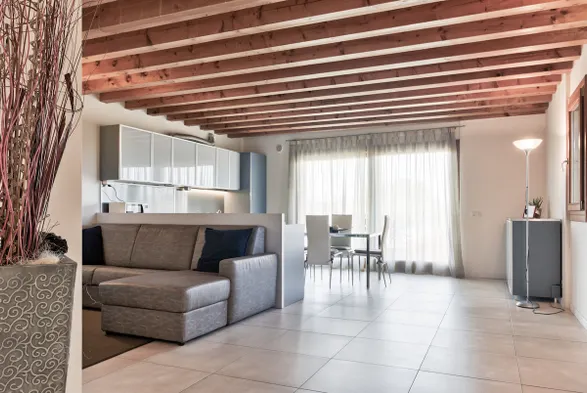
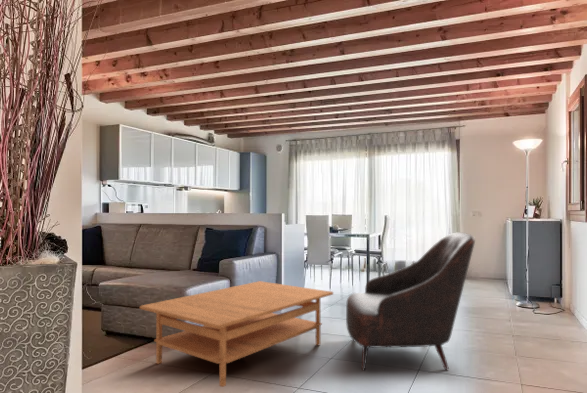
+ coffee table [139,280,334,388]
+ armchair [345,231,476,372]
